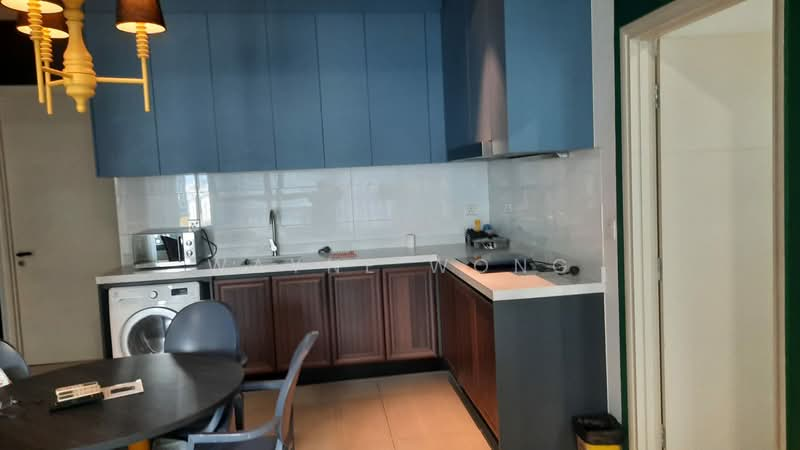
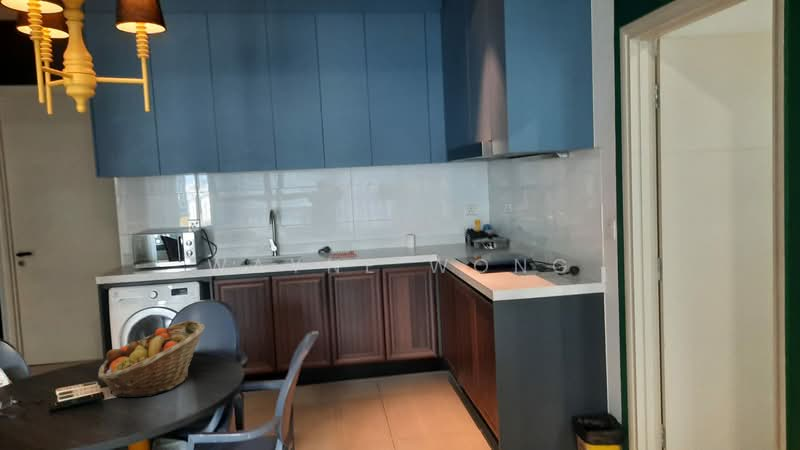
+ fruit basket [97,319,206,398]
